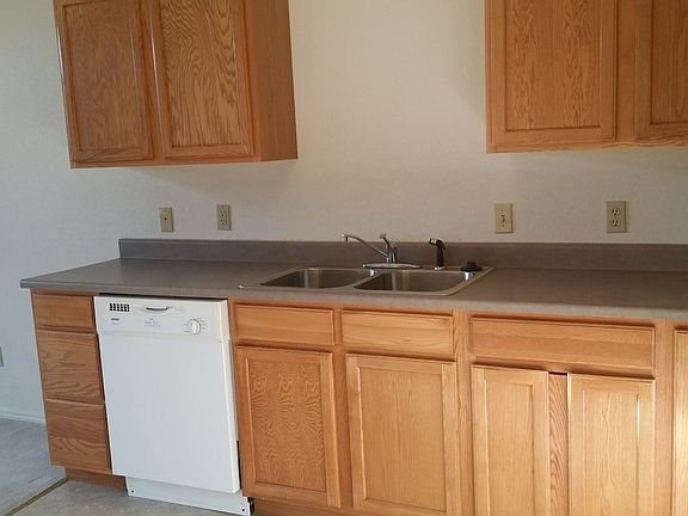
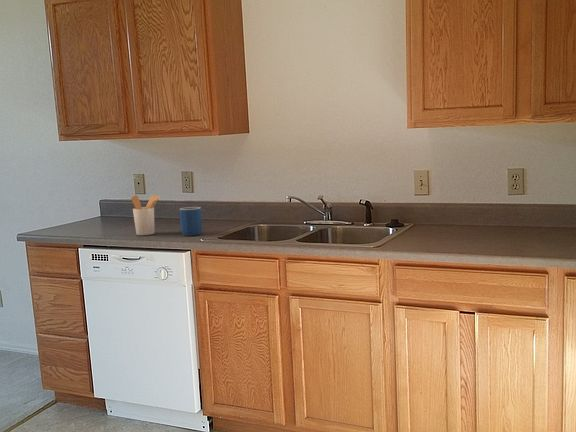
+ utensil holder [130,194,161,236]
+ mug [178,206,203,237]
